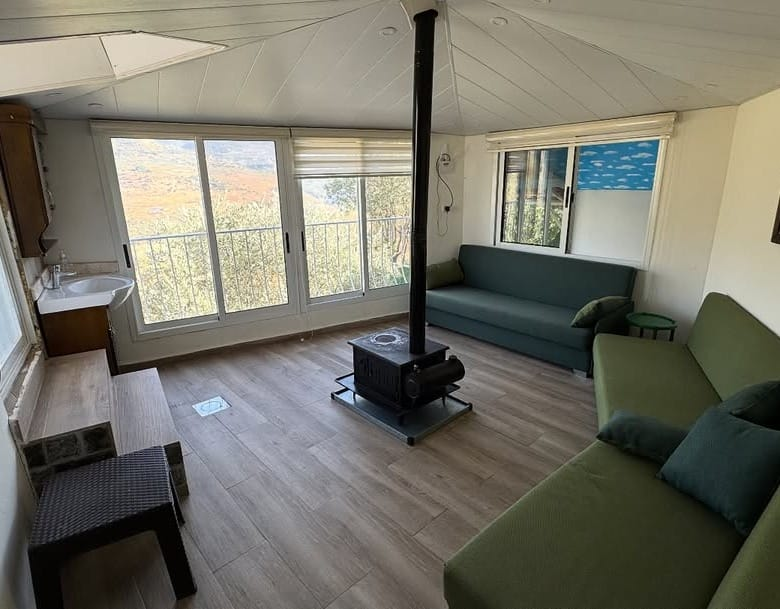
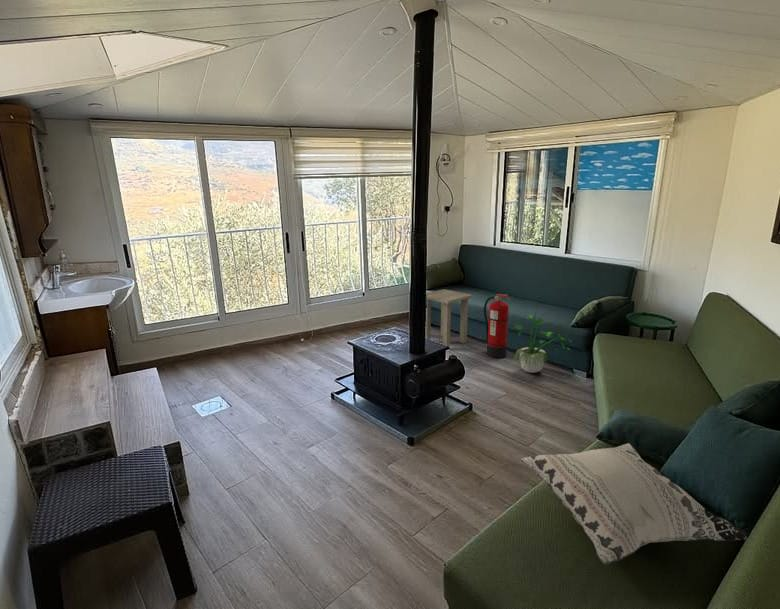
+ decorative pillow [520,442,747,565]
+ potted plant [513,307,579,374]
+ side table [426,288,474,348]
+ fire extinguisher [483,293,512,359]
